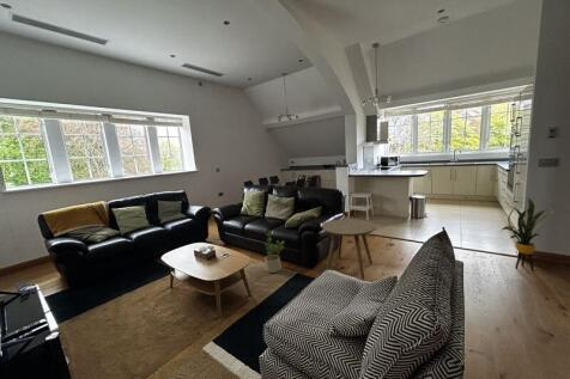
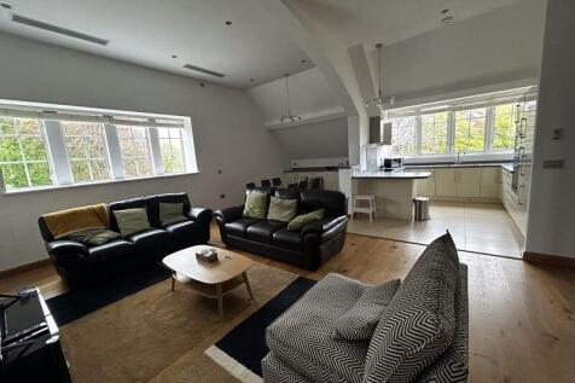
- potted plant [263,228,286,274]
- house plant [501,197,569,273]
- side table [321,218,377,281]
